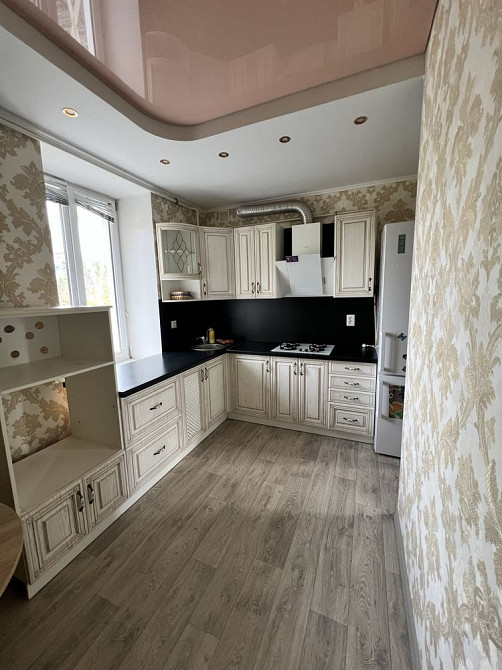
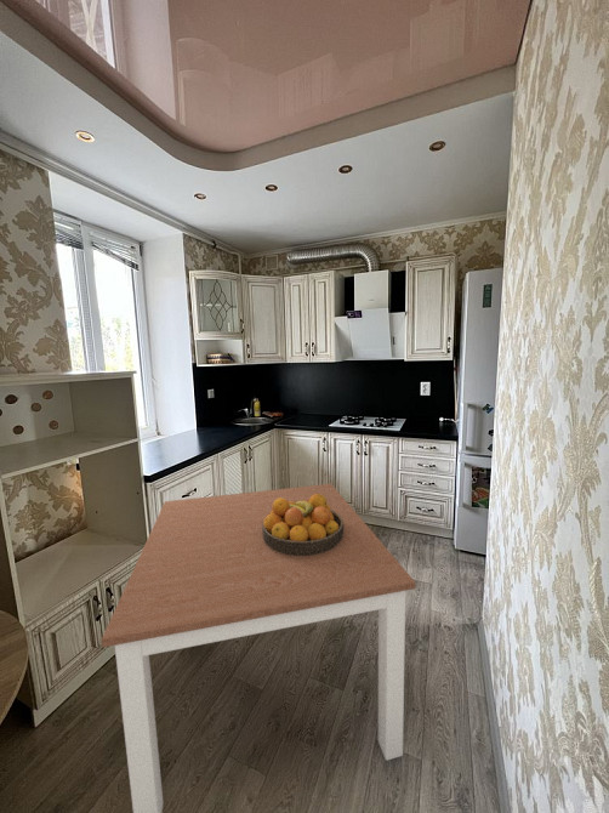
+ fruit bowl [262,493,343,556]
+ dining table [101,483,417,813]
